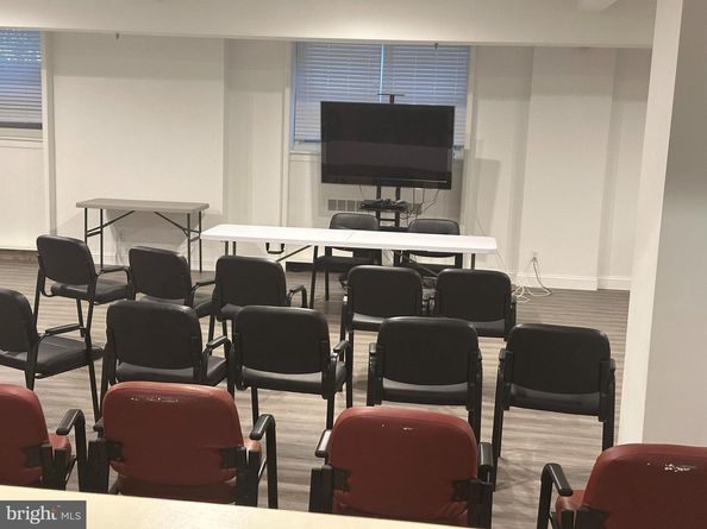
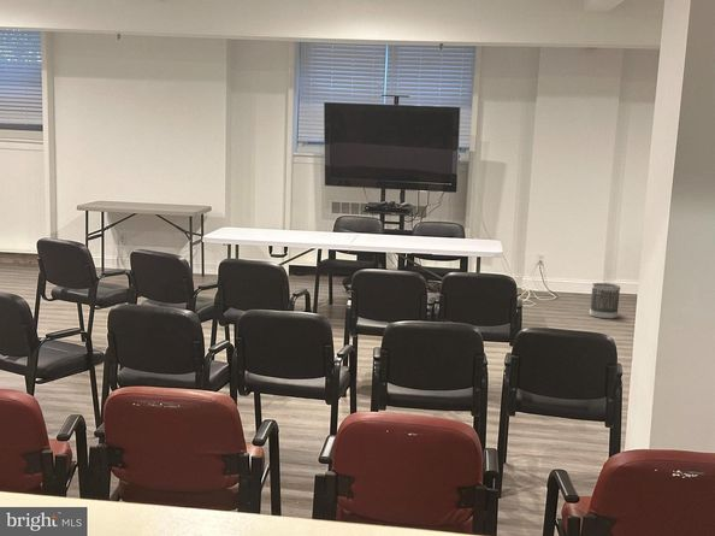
+ wastebasket [589,282,621,320]
